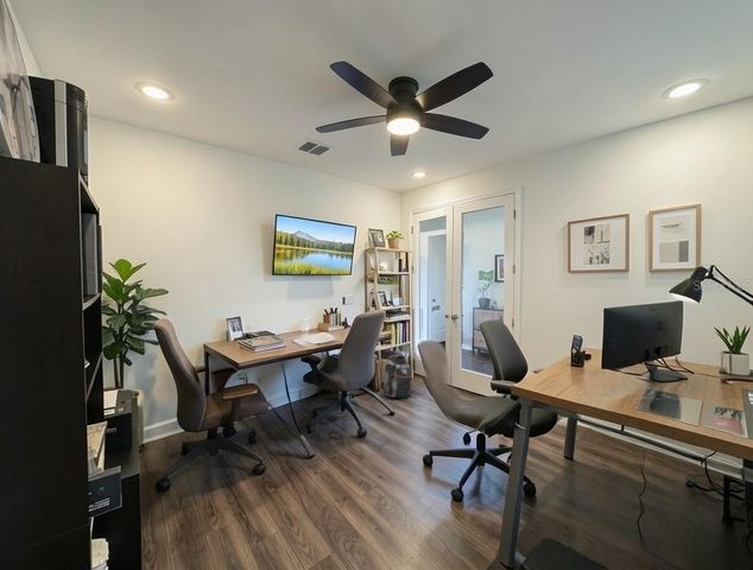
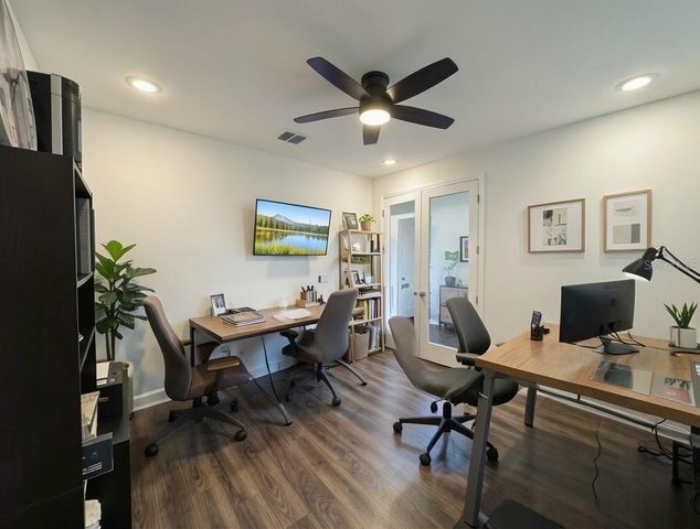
- backpack [380,353,412,400]
